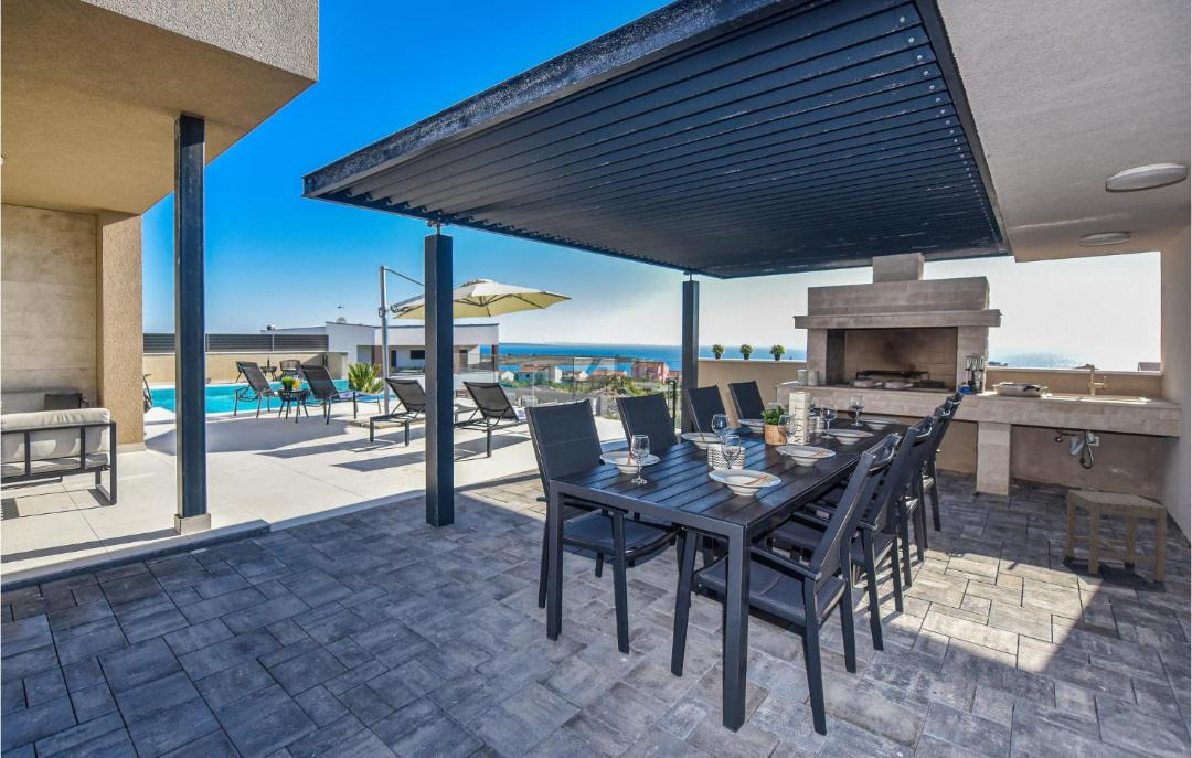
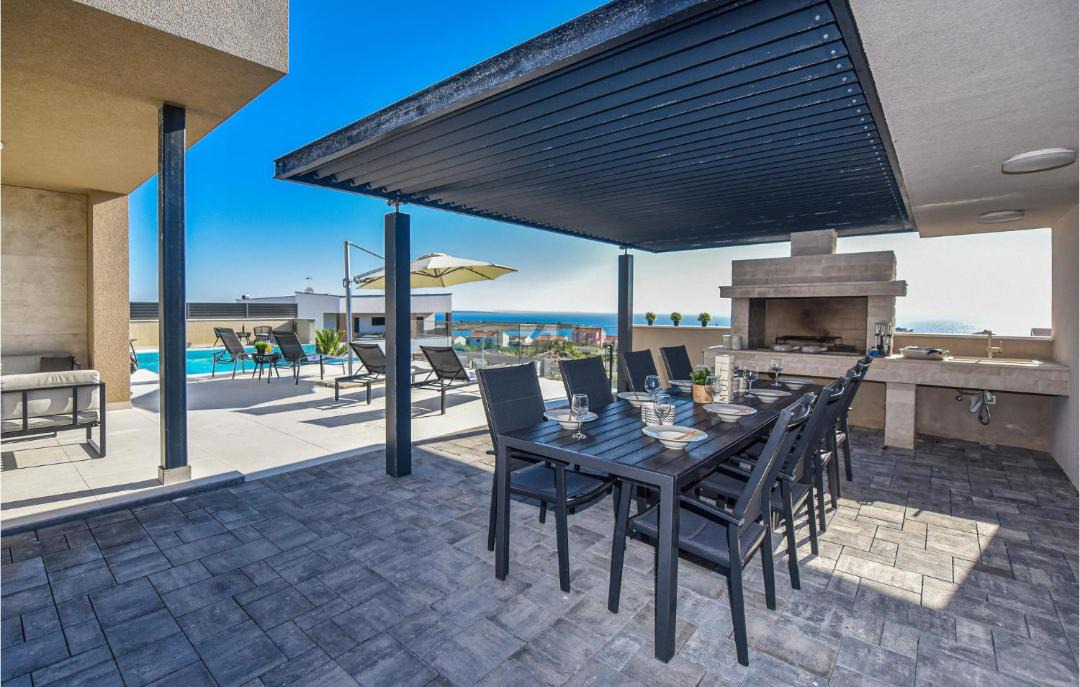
- stool [1065,489,1169,583]
